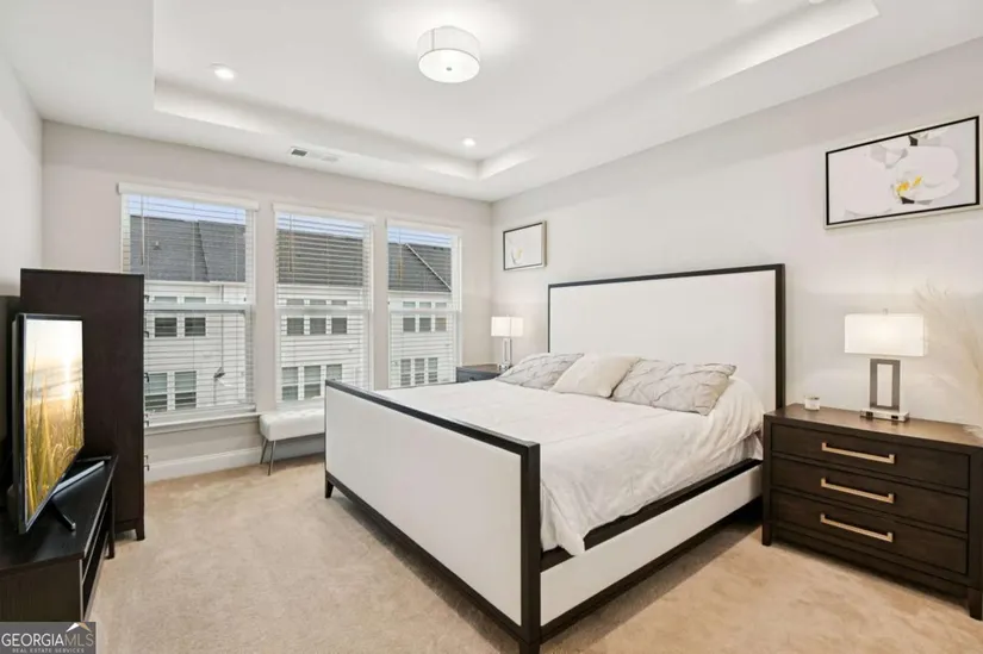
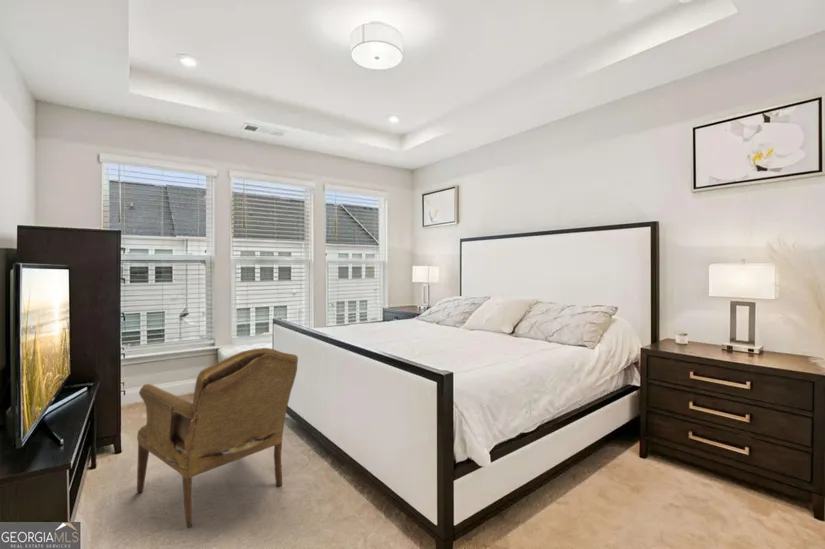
+ armchair [136,347,299,529]
